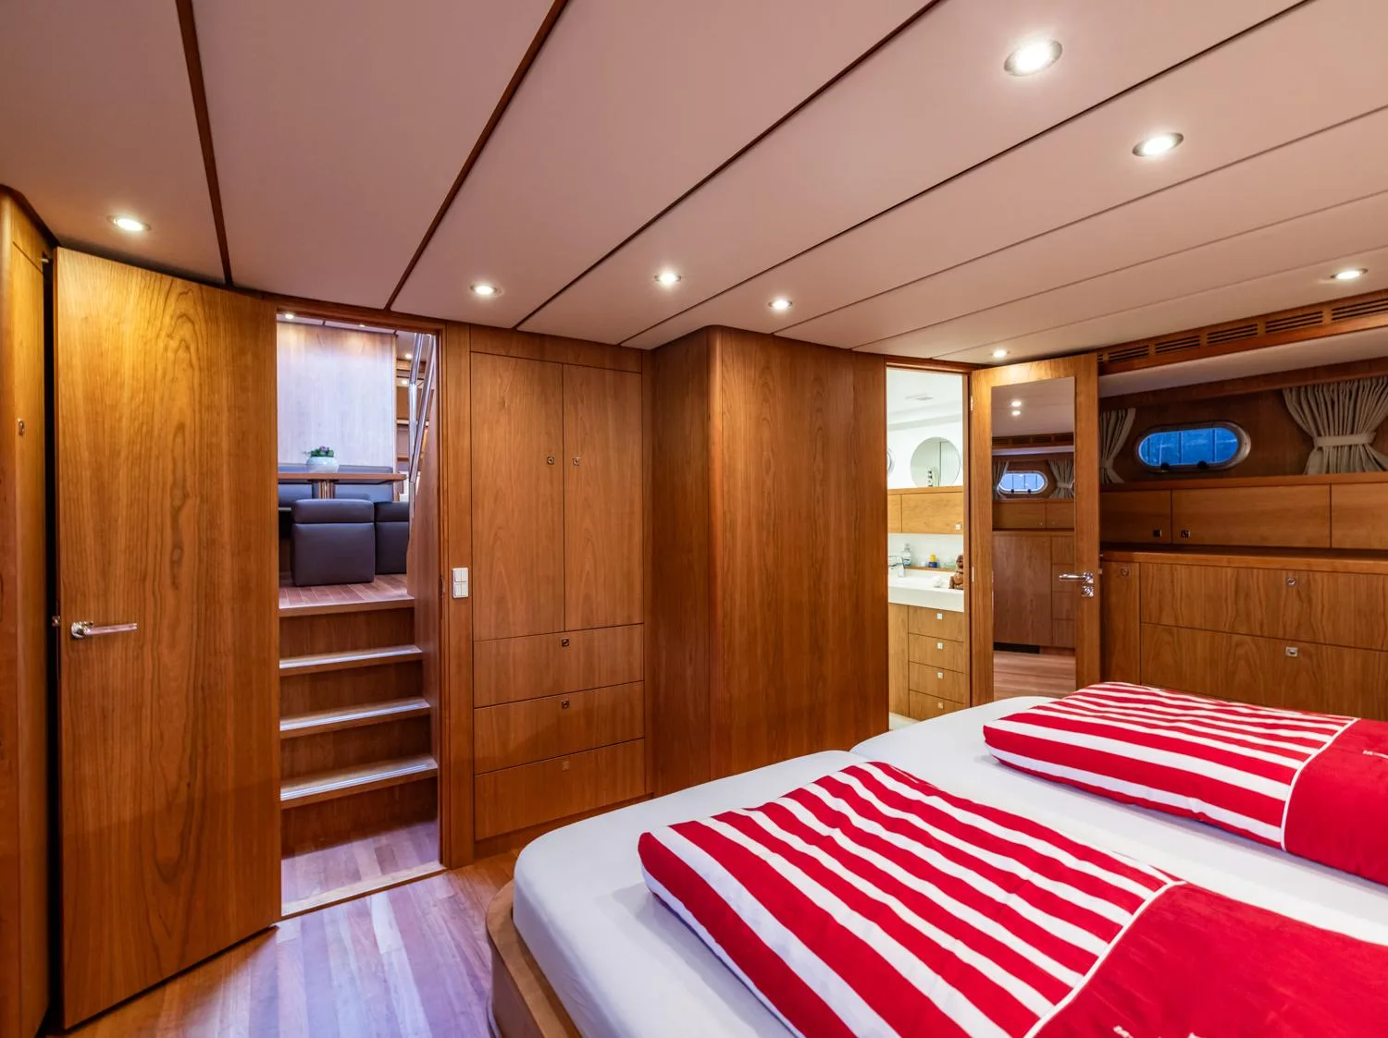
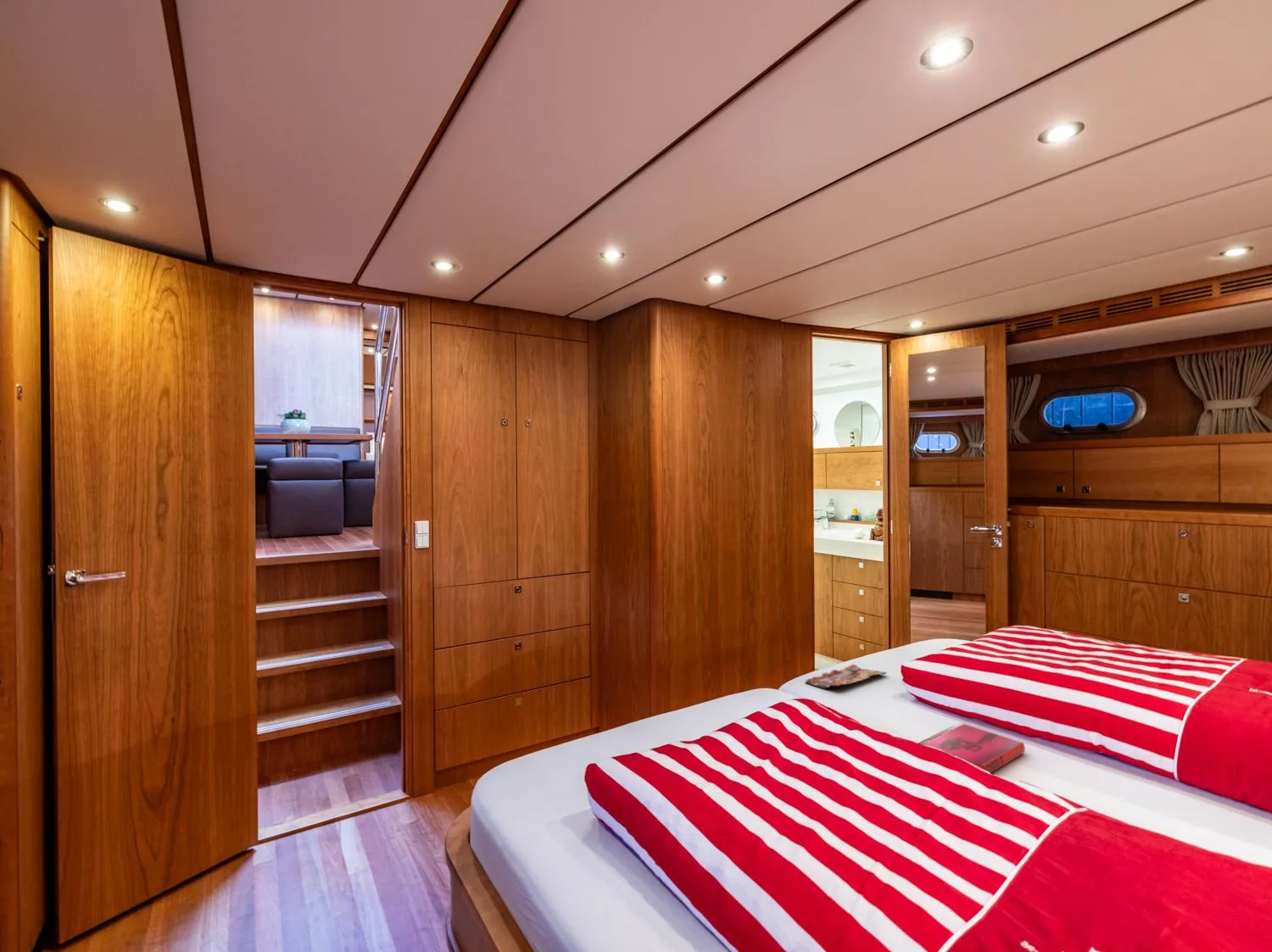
+ hardback book [922,723,1026,774]
+ magazine [804,664,887,690]
